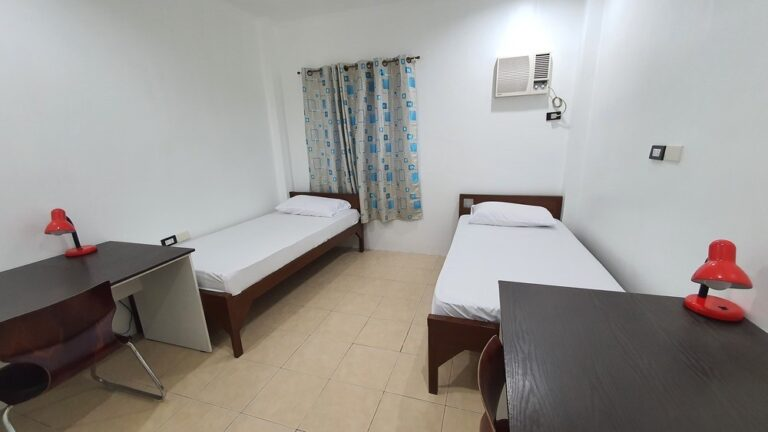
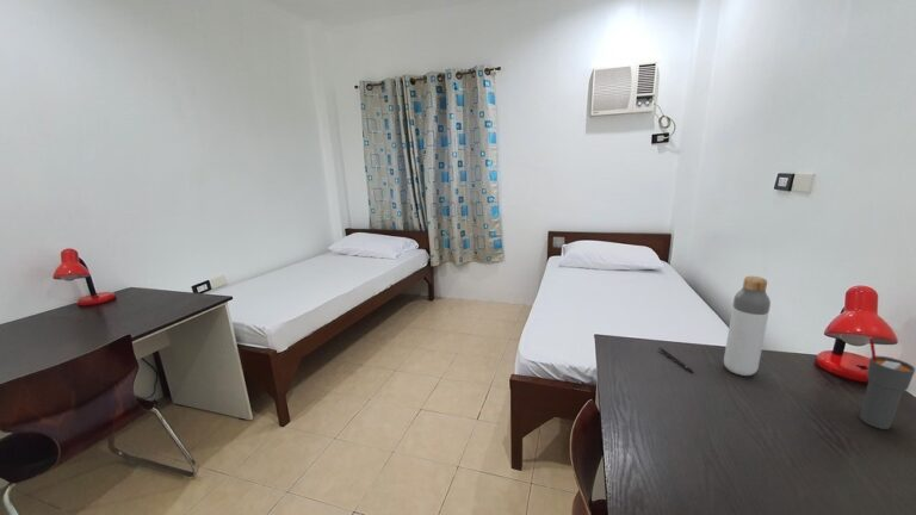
+ bottle [723,275,772,377]
+ pen [657,346,695,374]
+ cup [859,337,916,430]
